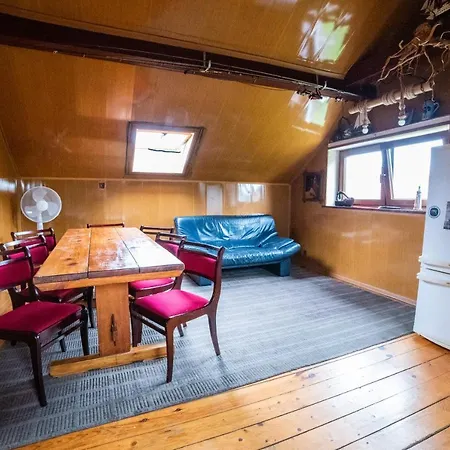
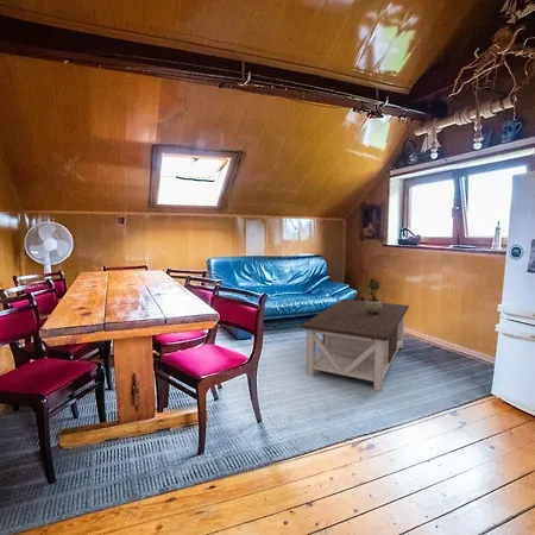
+ potted plant [355,276,382,314]
+ coffee table [300,298,410,392]
